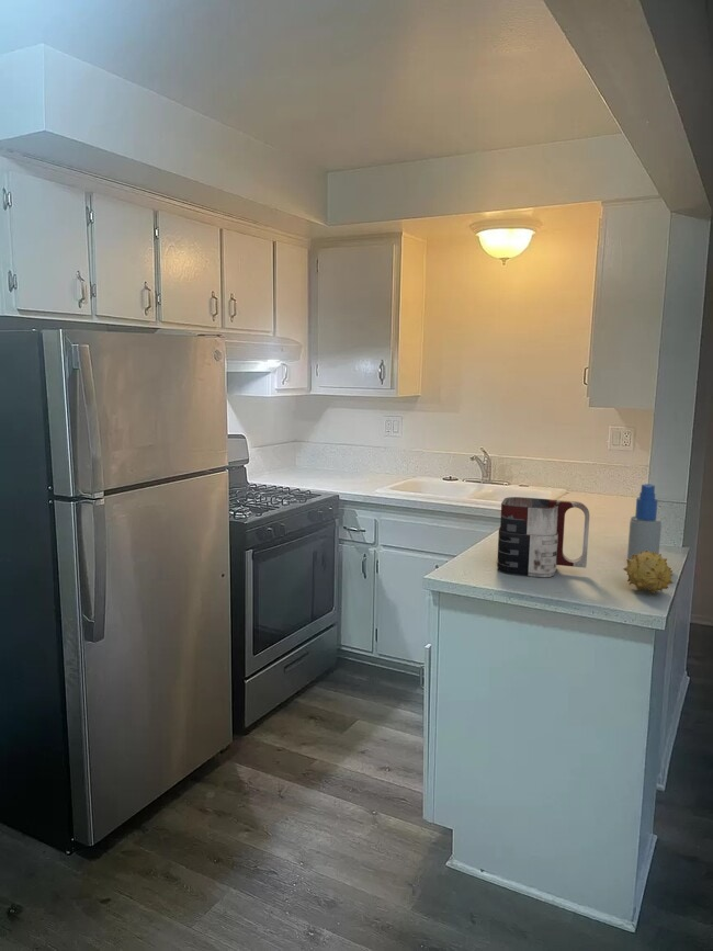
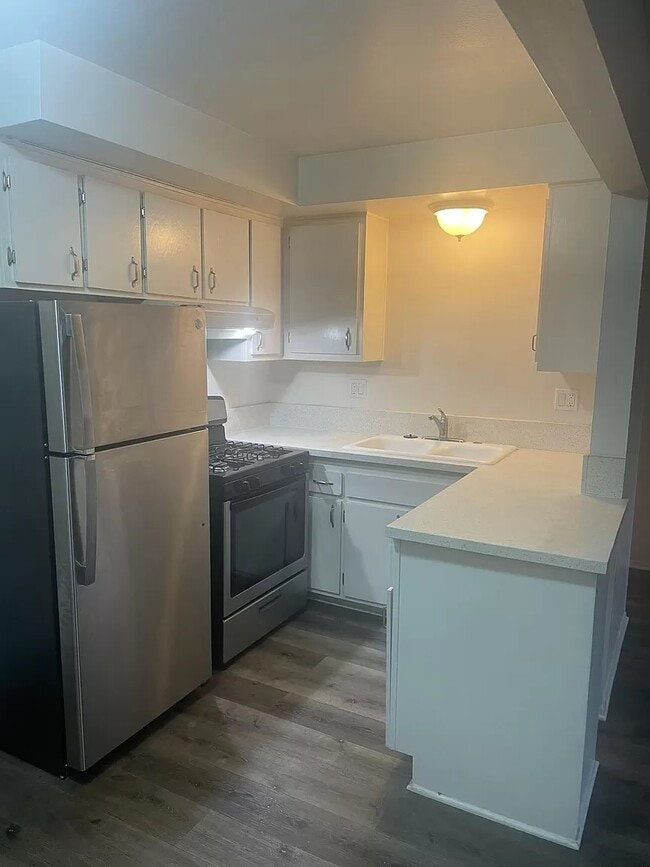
- fruit [623,550,674,596]
- mug [496,496,590,578]
- spray bottle [626,483,663,561]
